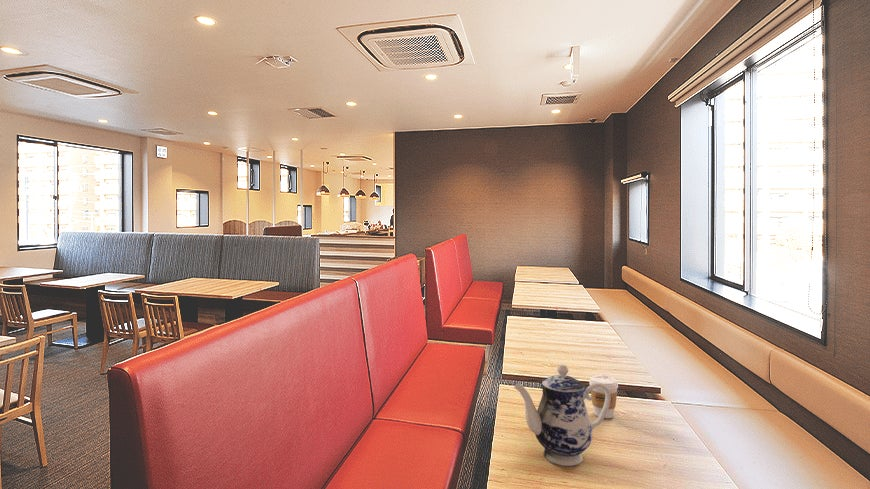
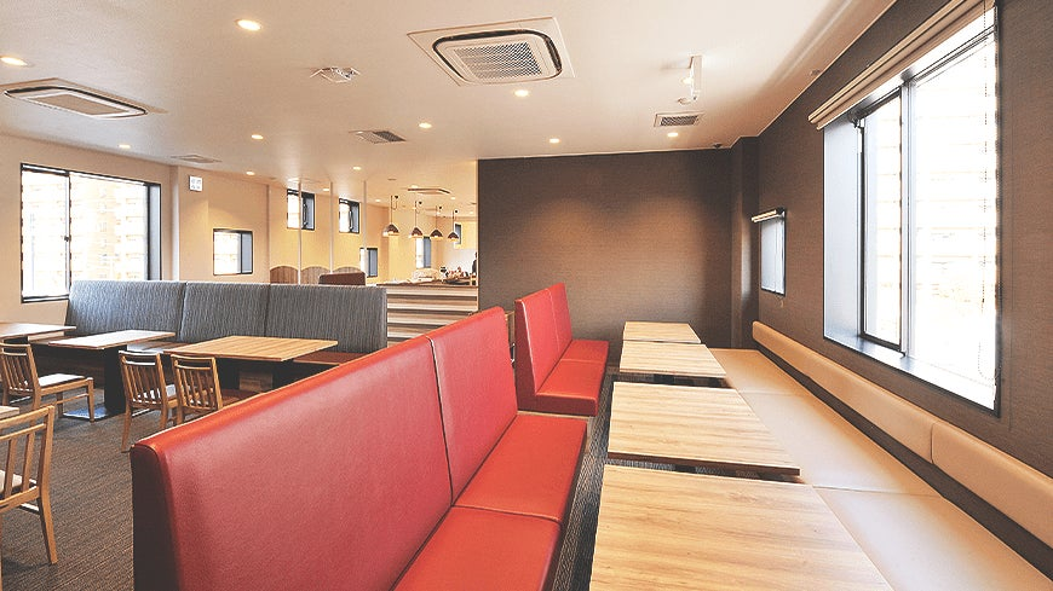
- coffee cup [588,374,619,419]
- teapot [513,363,611,467]
